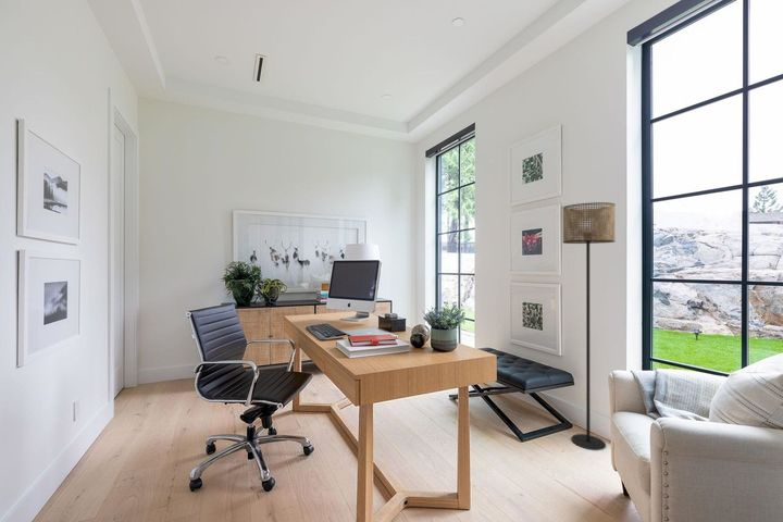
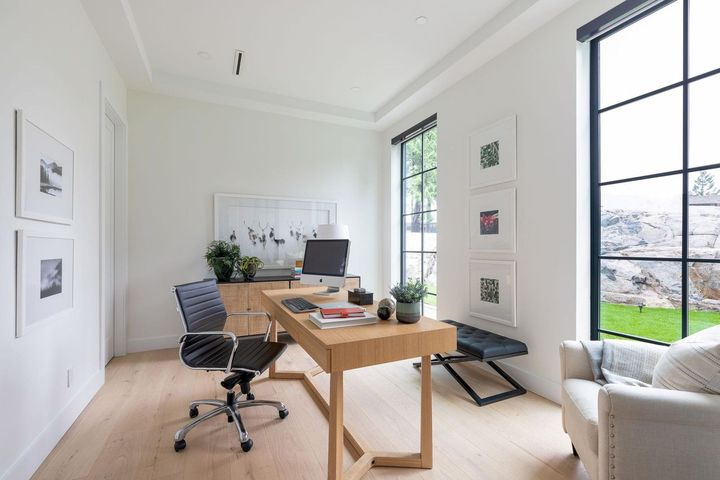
- floor lamp [561,201,617,451]
